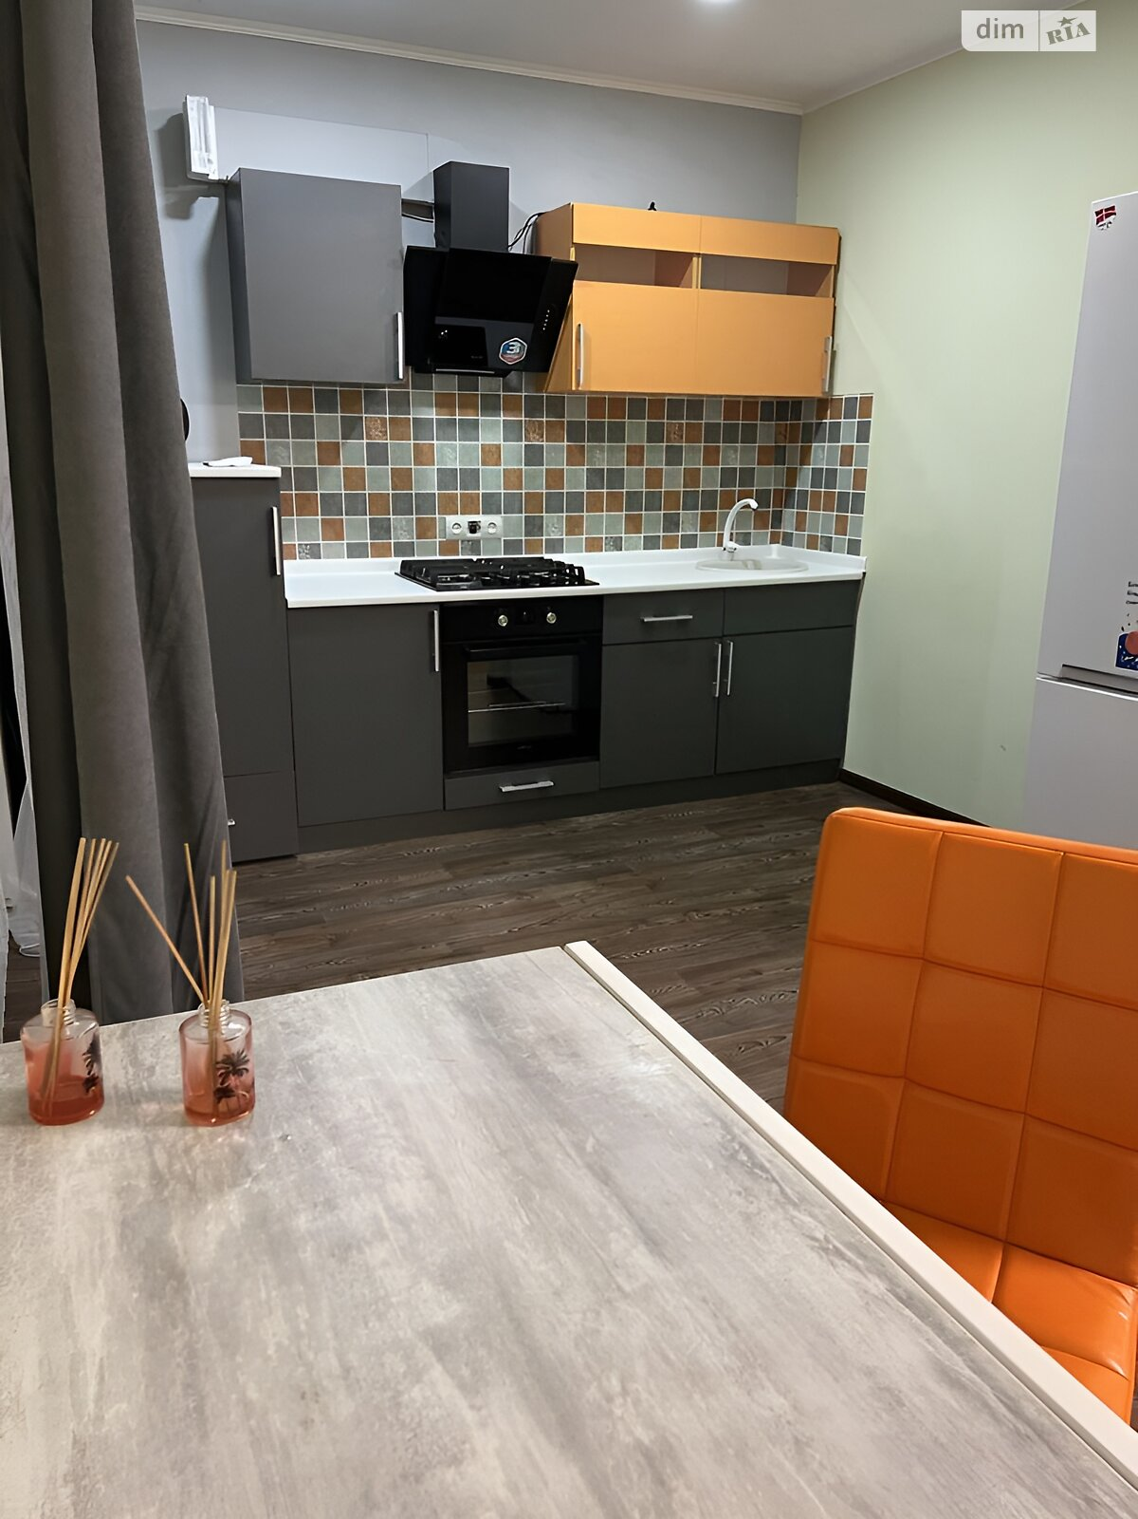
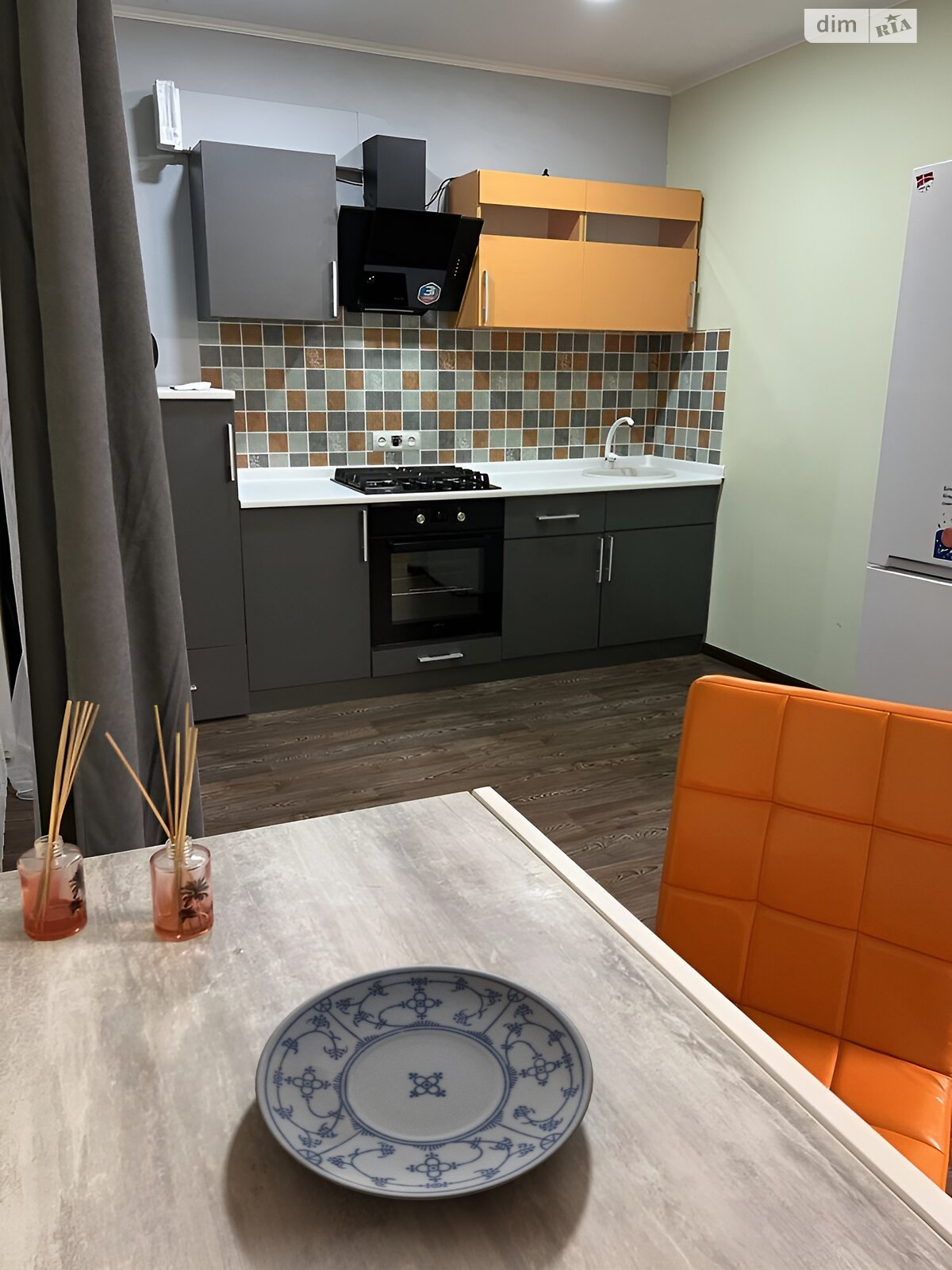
+ plate [255,964,594,1201]
